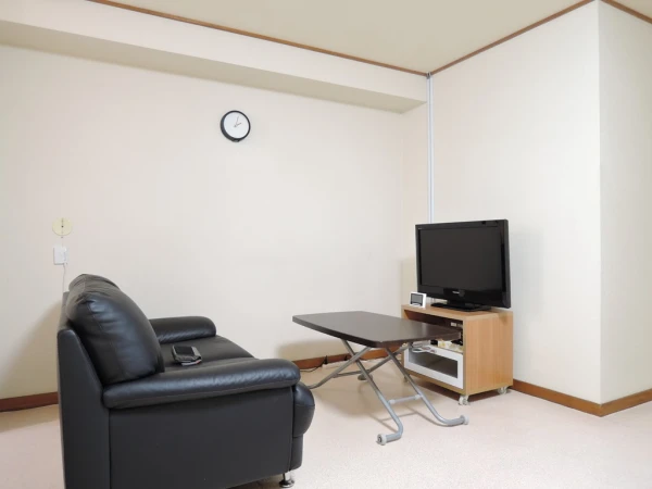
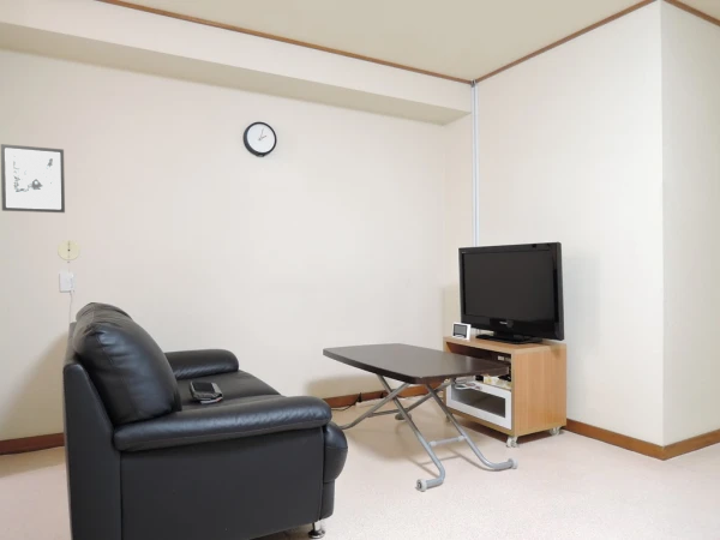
+ wall art [0,143,66,214]
